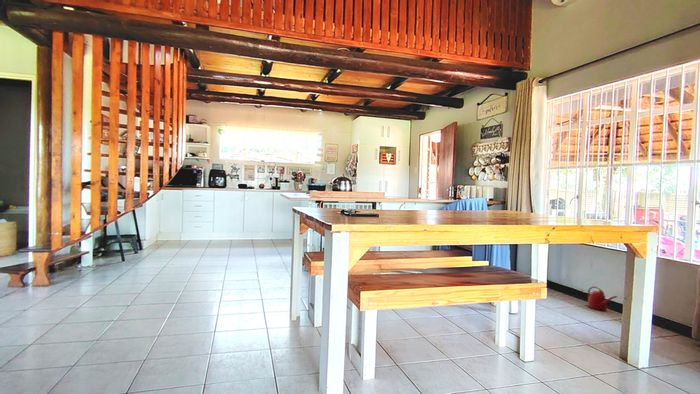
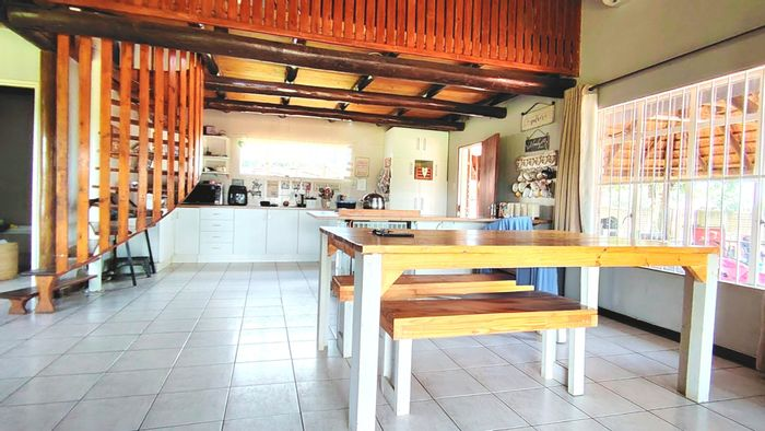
- watering can [587,285,618,312]
